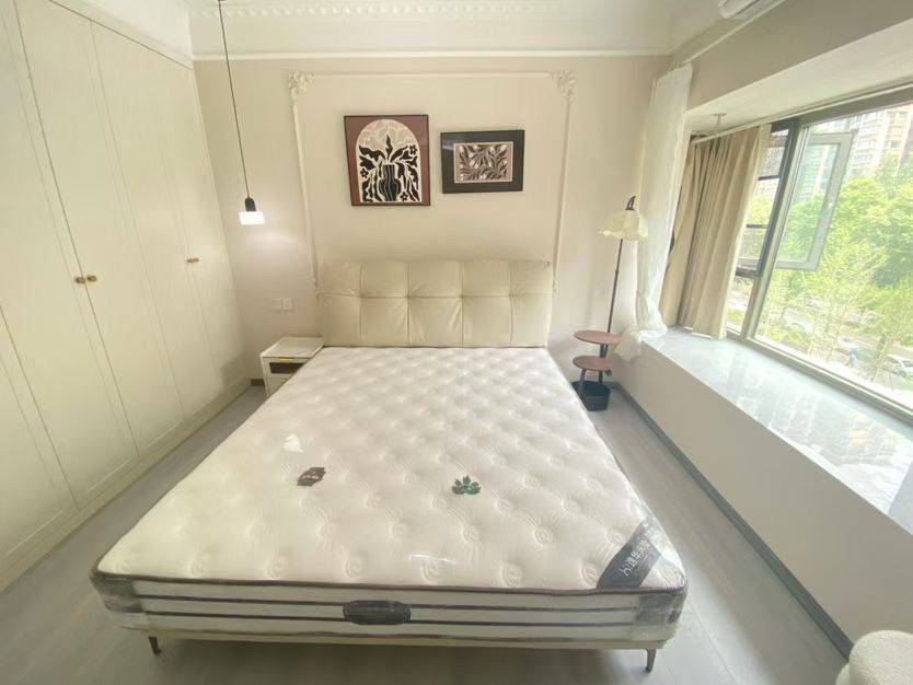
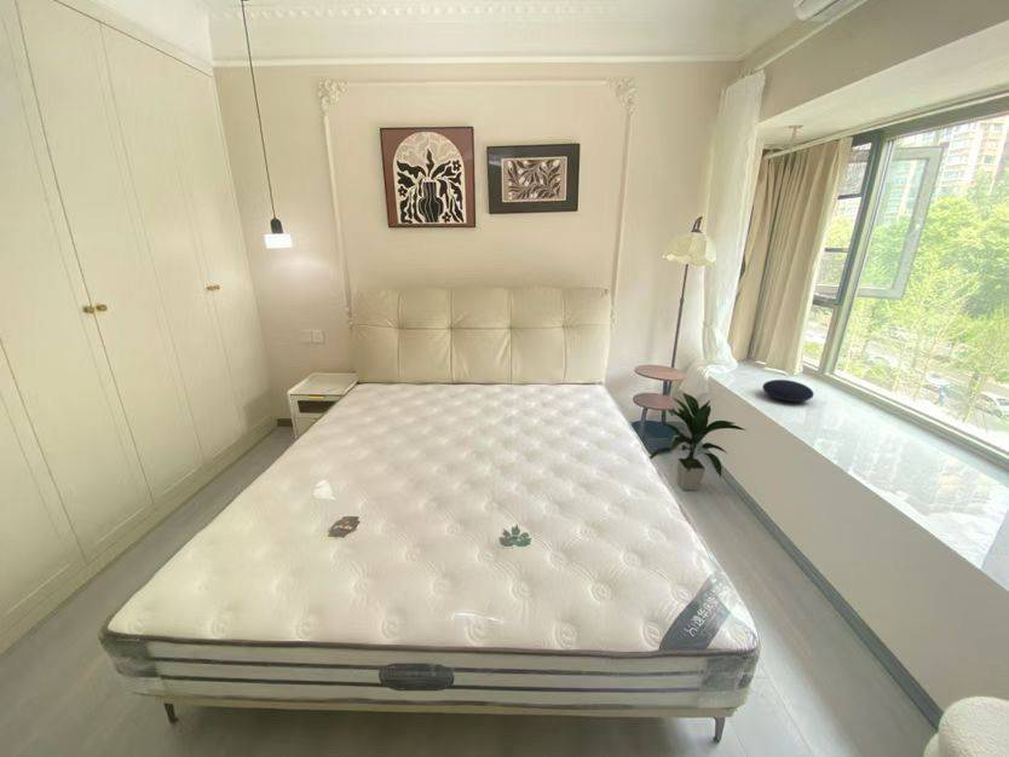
+ indoor plant [648,392,748,492]
+ cushion [761,379,814,403]
